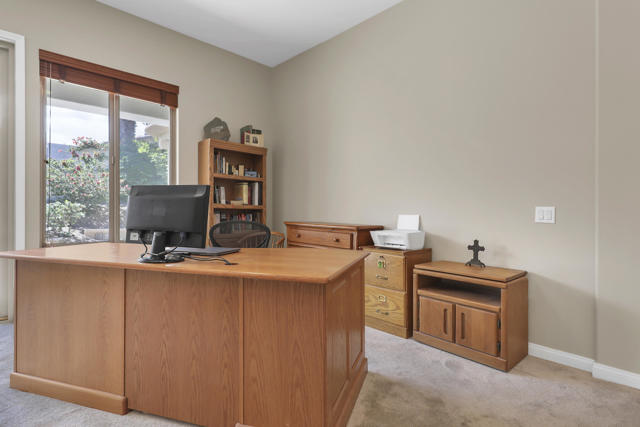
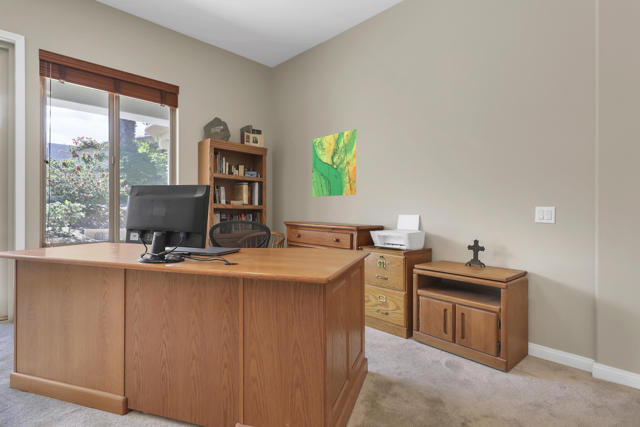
+ map [311,128,358,198]
